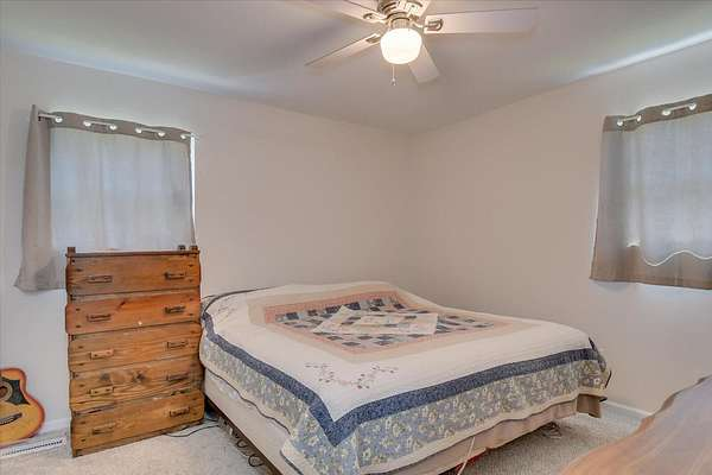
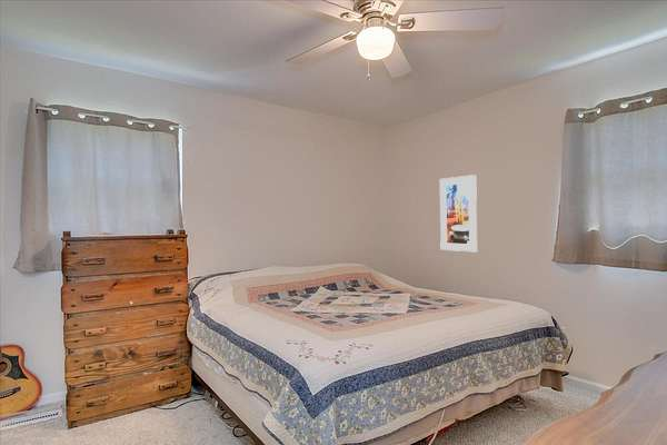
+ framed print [439,174,478,253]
